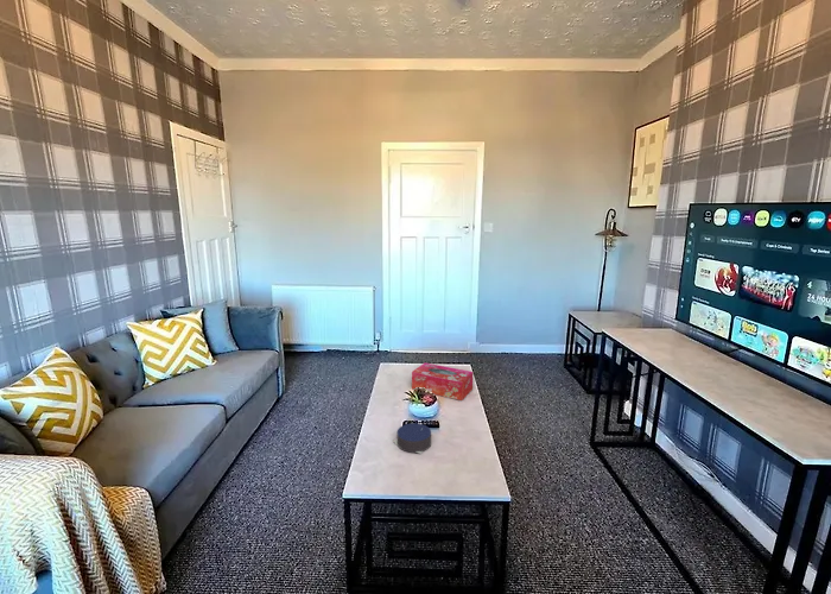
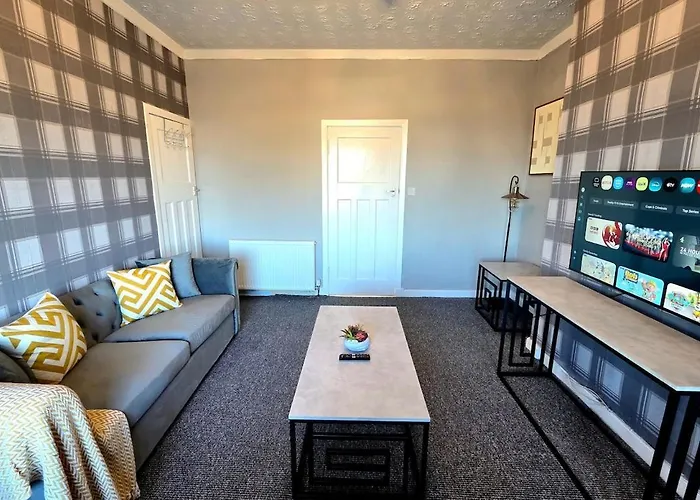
- tissue box [411,361,474,402]
- candle [392,422,432,455]
